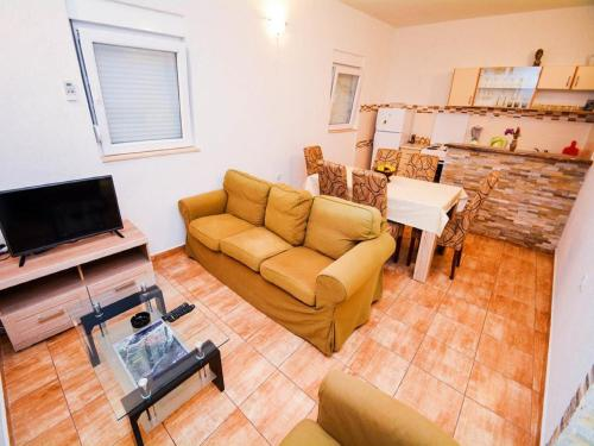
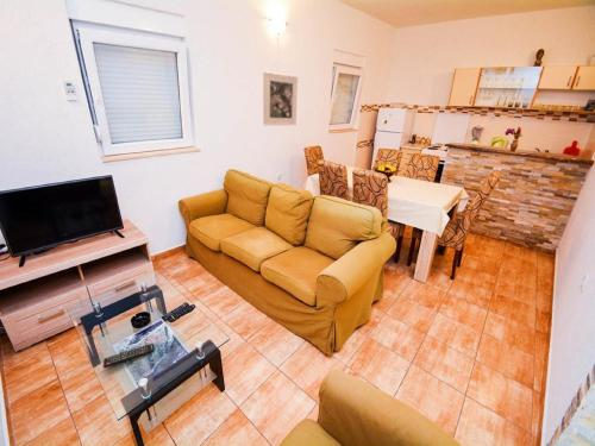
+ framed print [262,70,299,126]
+ remote control [102,343,156,369]
